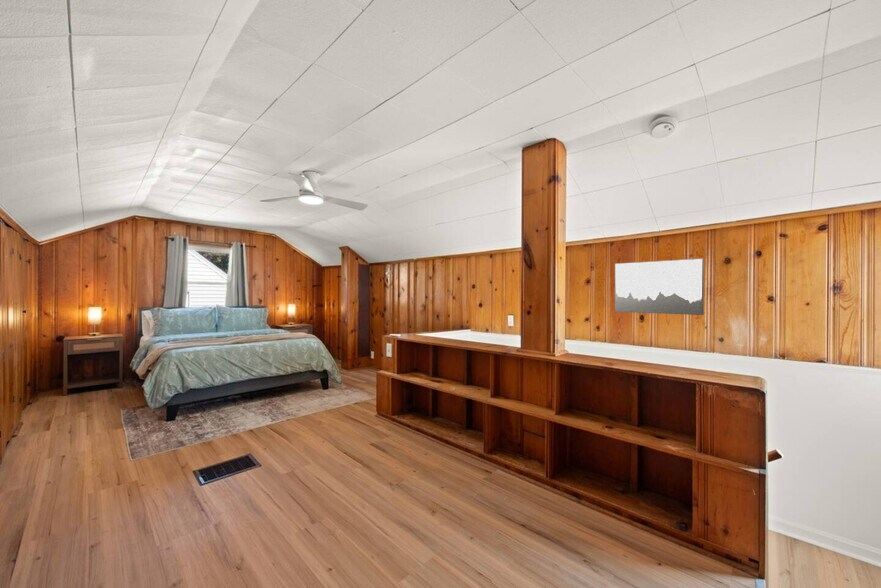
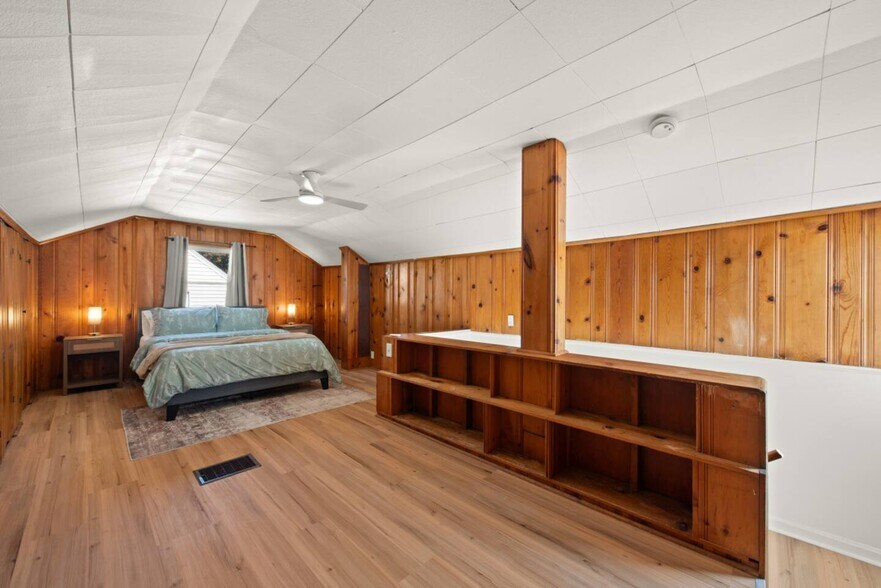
- wall art [614,257,705,316]
